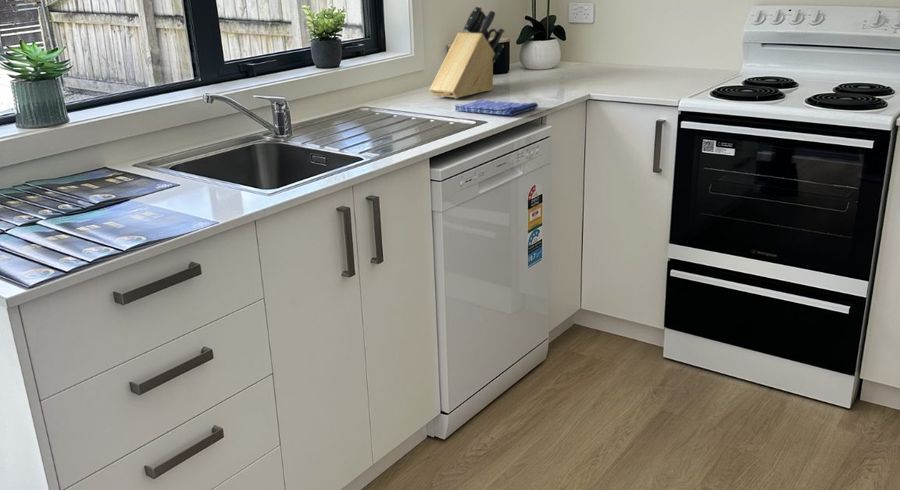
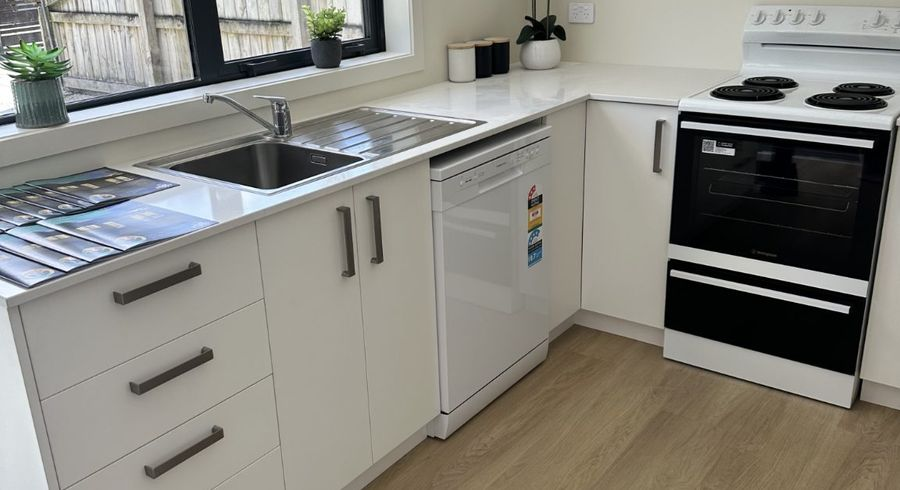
- knife block [429,5,505,99]
- dish towel [454,99,539,117]
